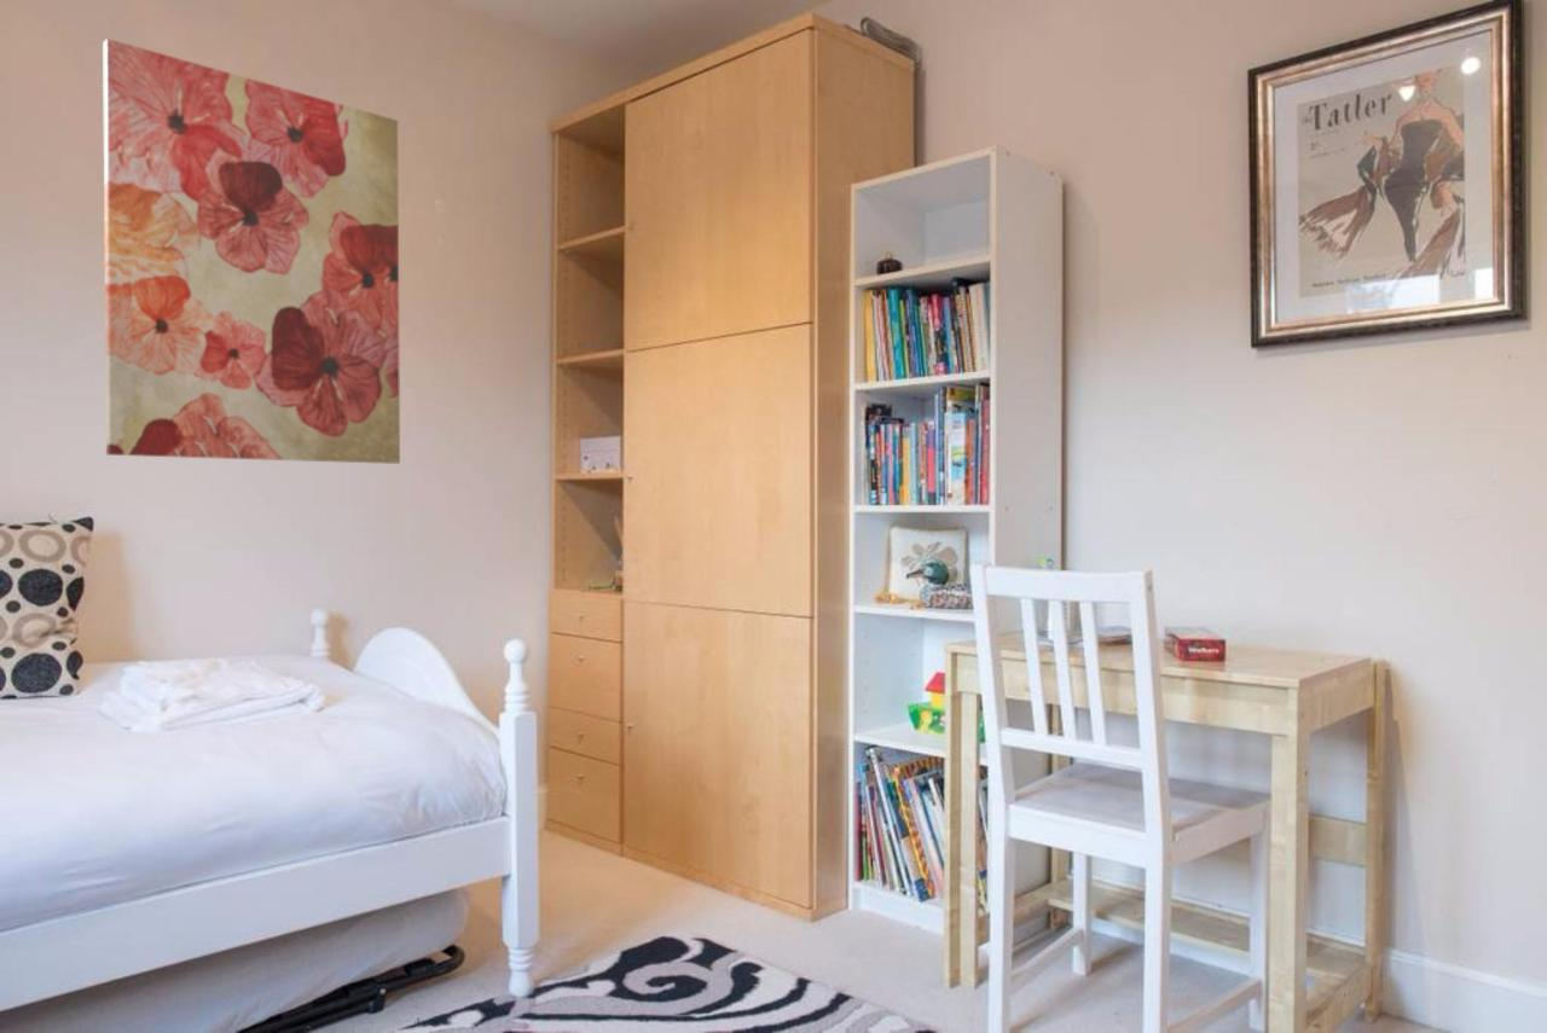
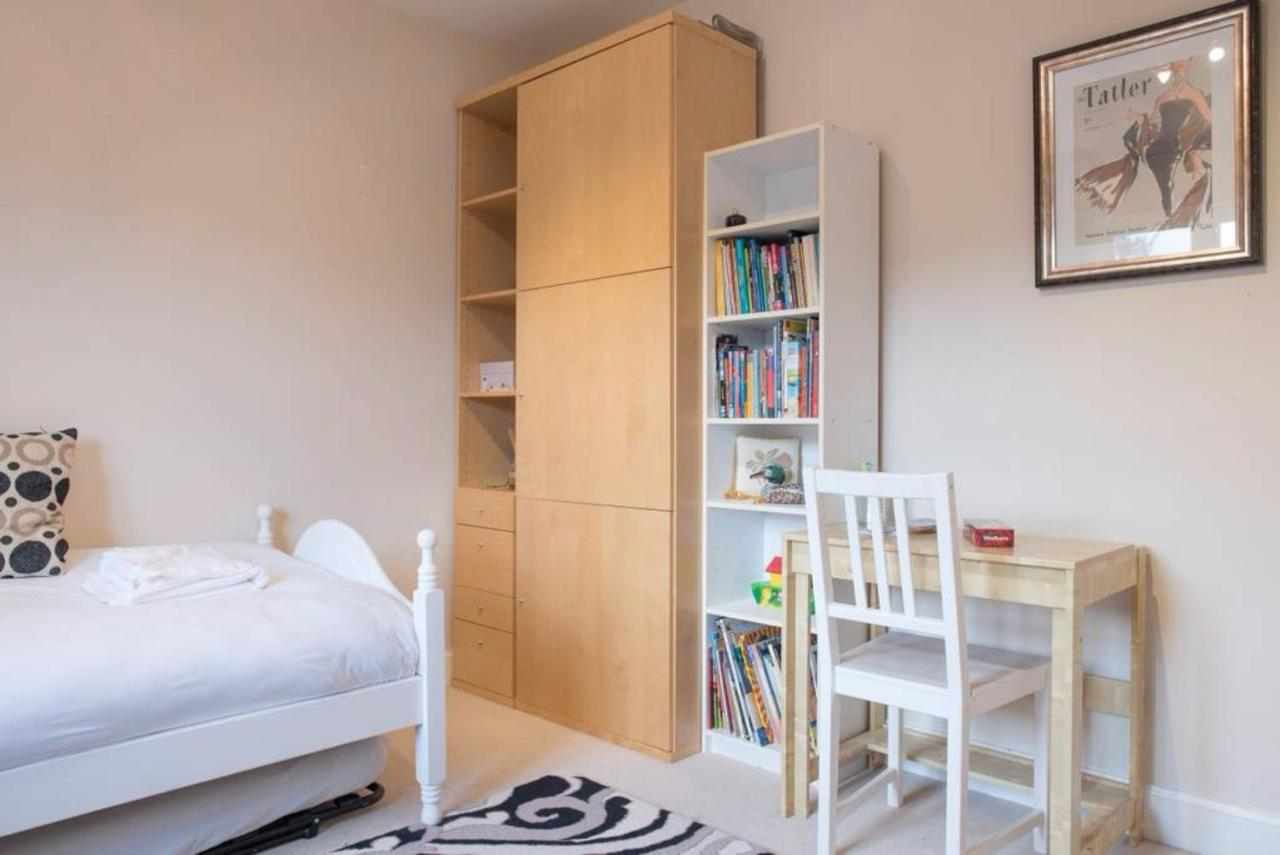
- wall art [102,37,401,465]
